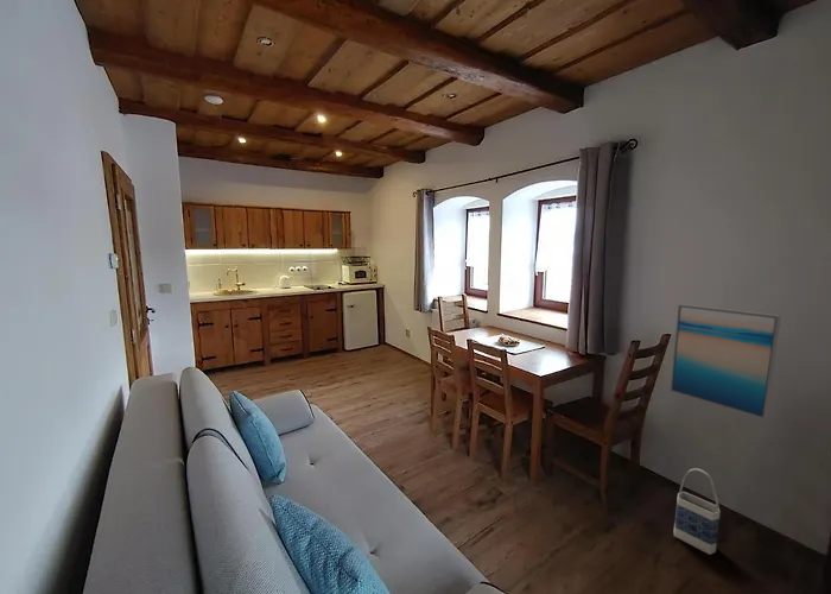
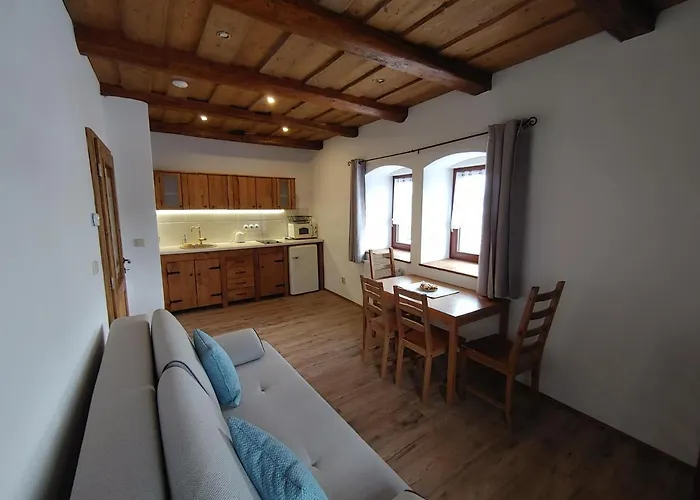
- wall art [670,303,782,421]
- bag [673,467,722,556]
